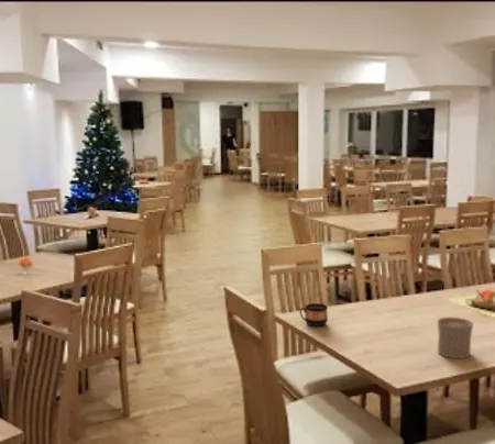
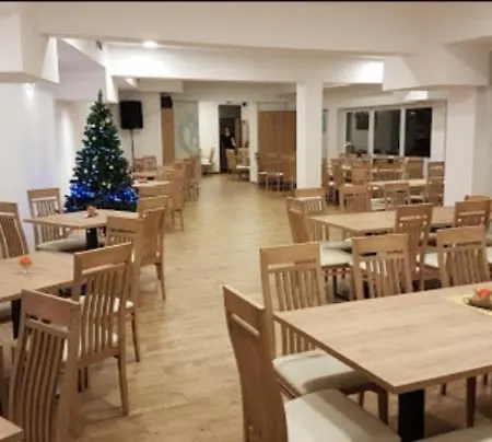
- cup [299,302,329,328]
- cup [437,317,474,359]
